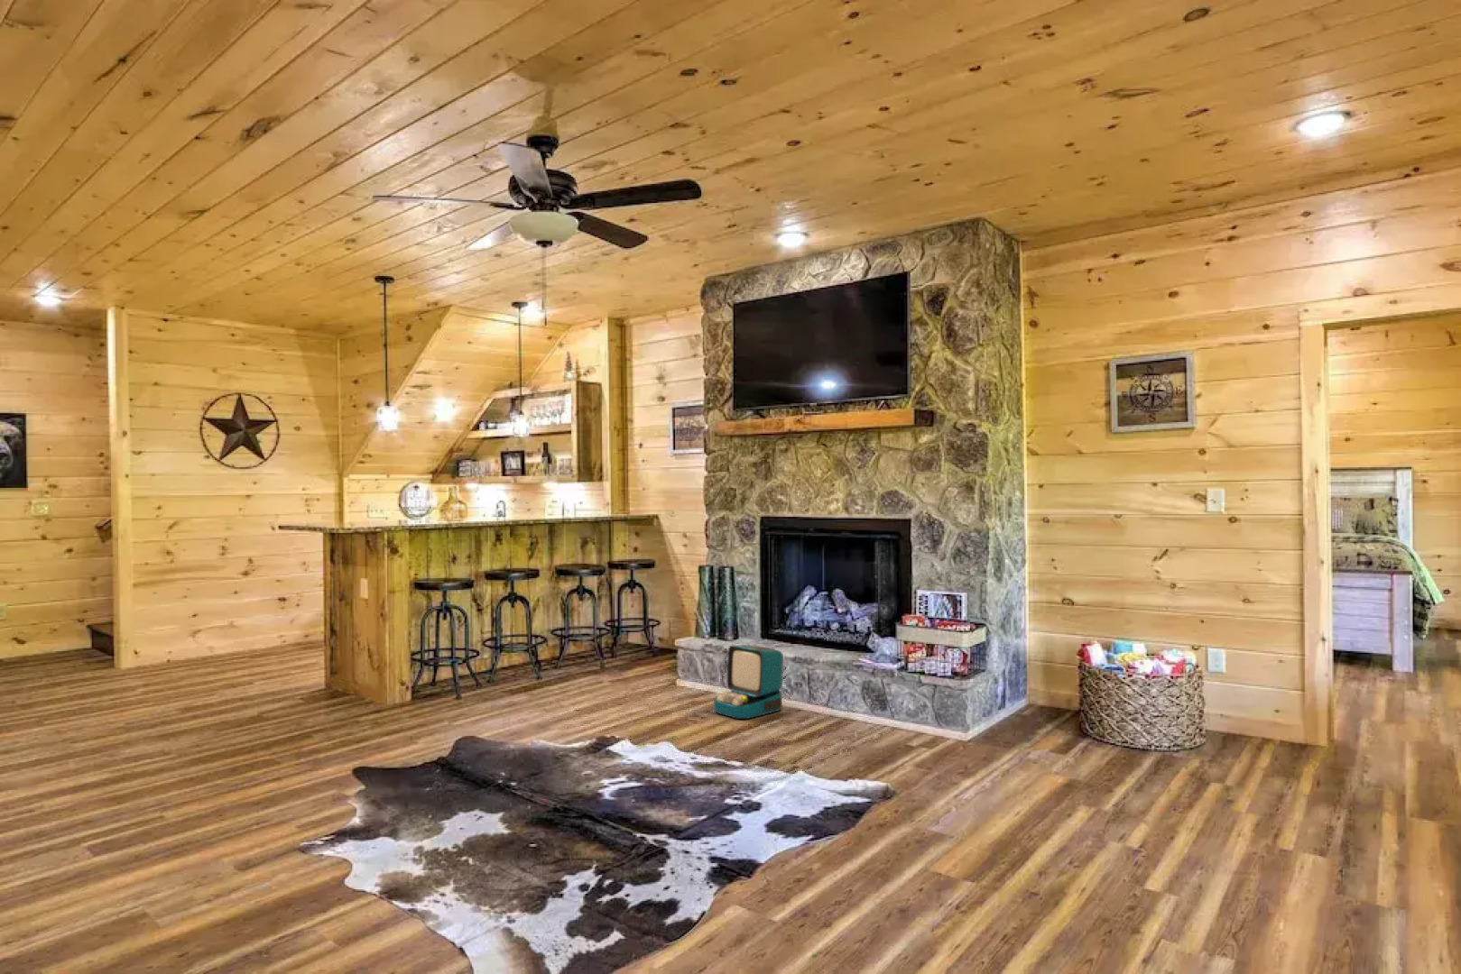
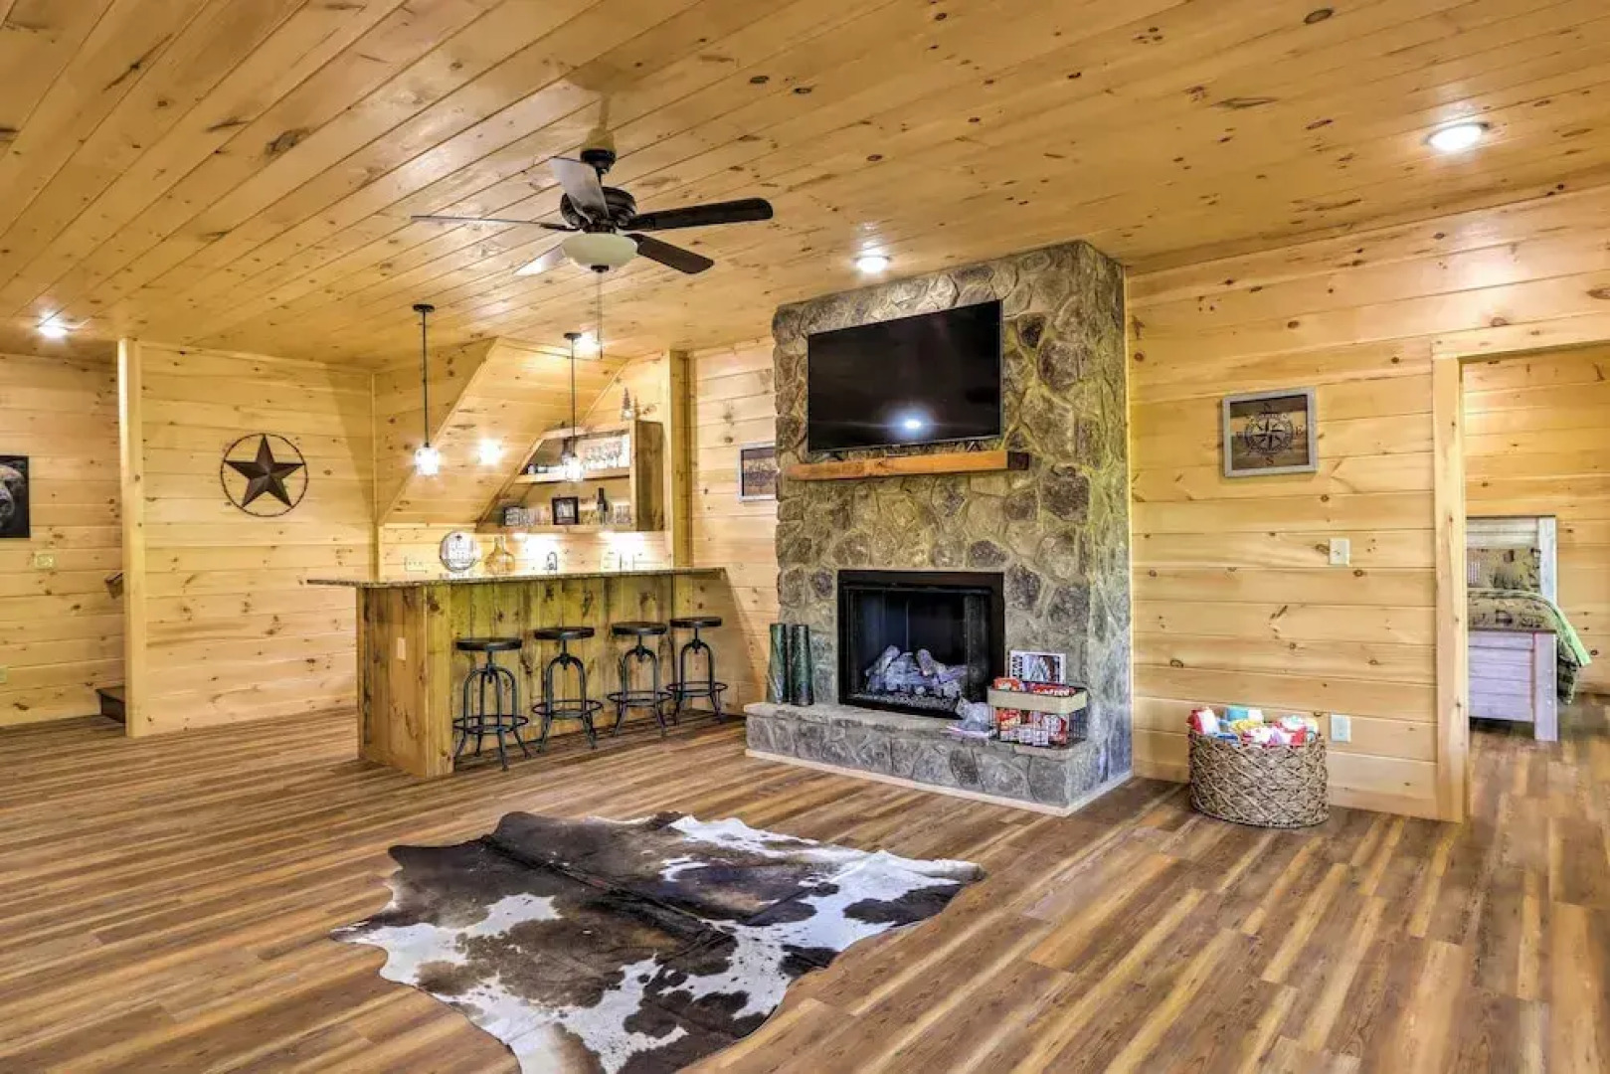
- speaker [713,644,784,720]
